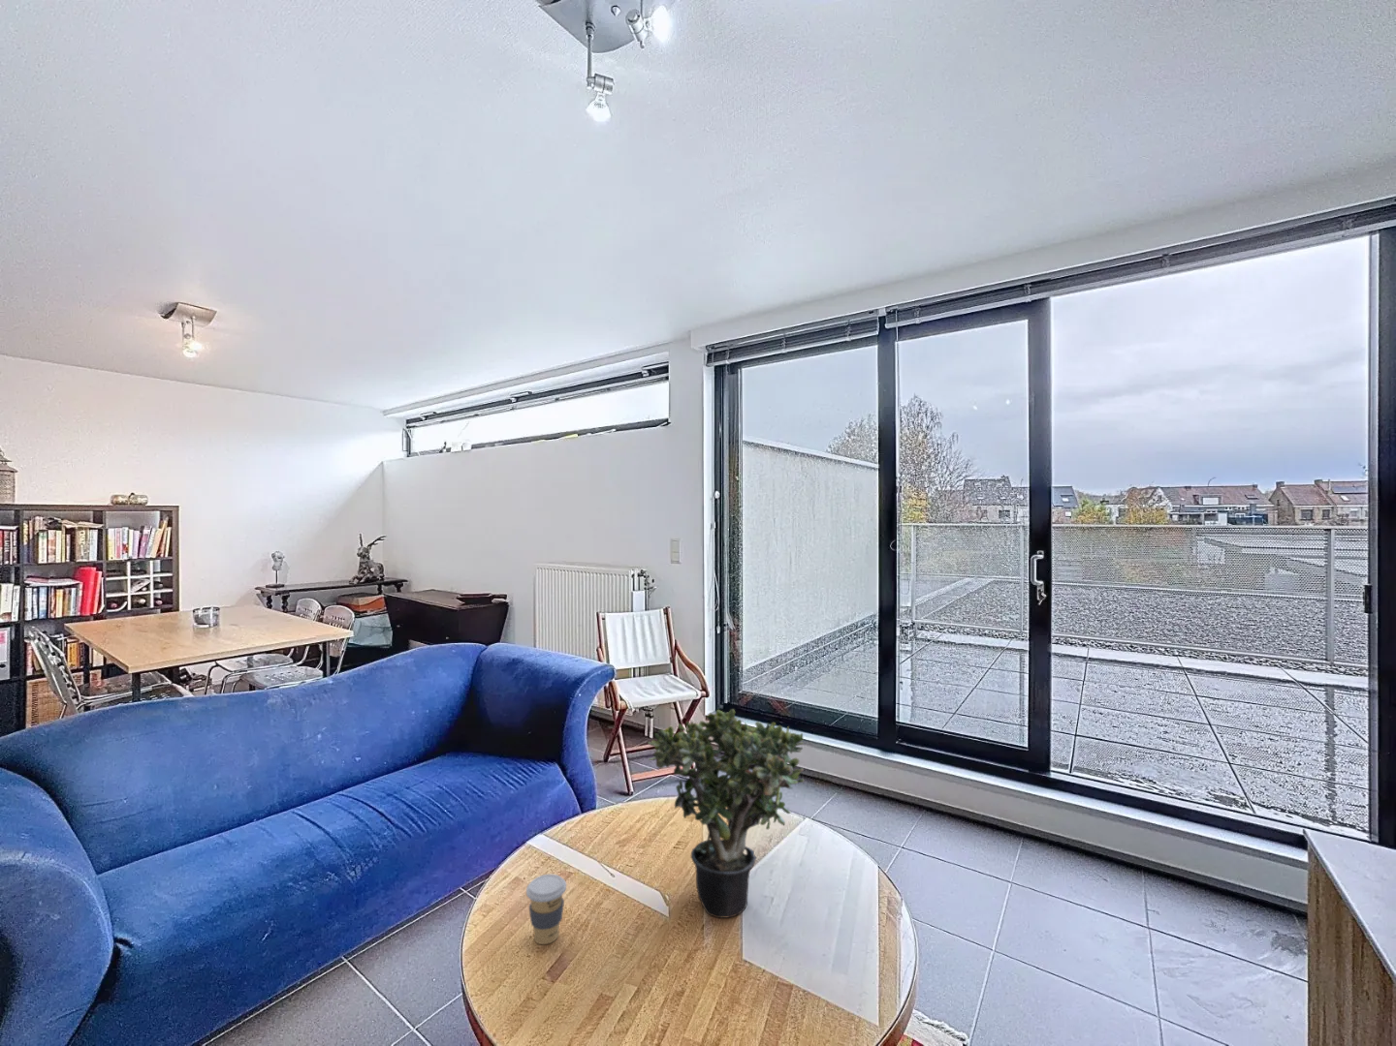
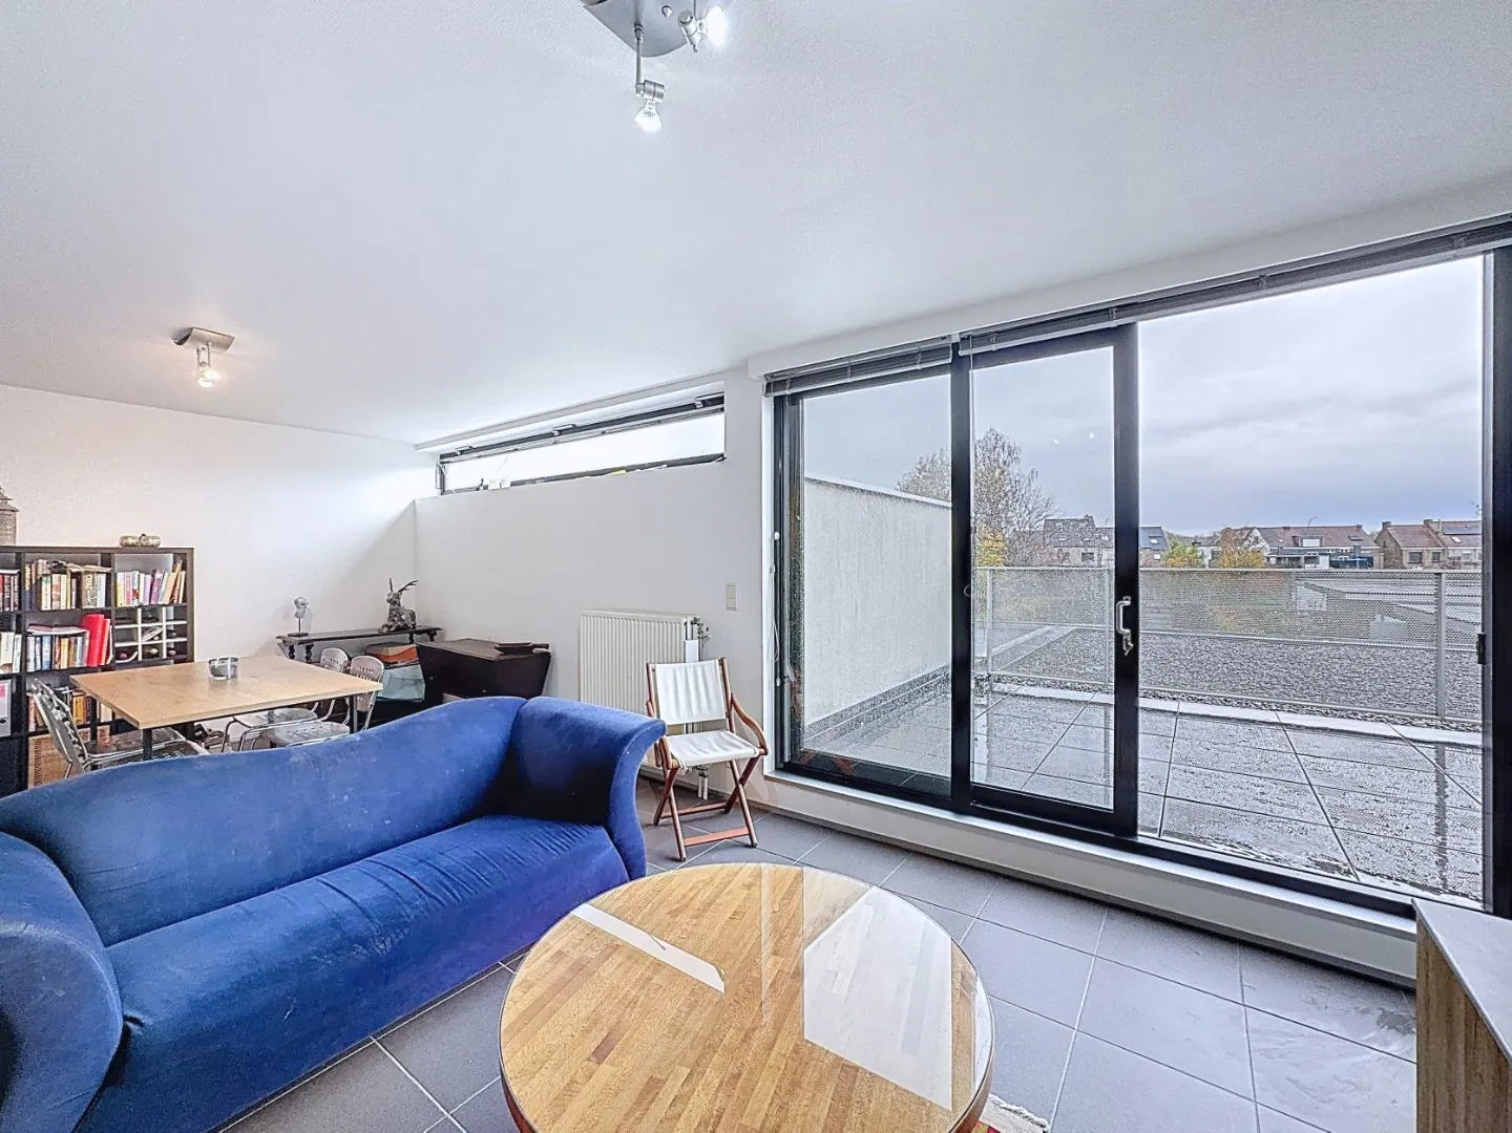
- coffee cup [525,873,567,945]
- potted plant [646,708,805,919]
